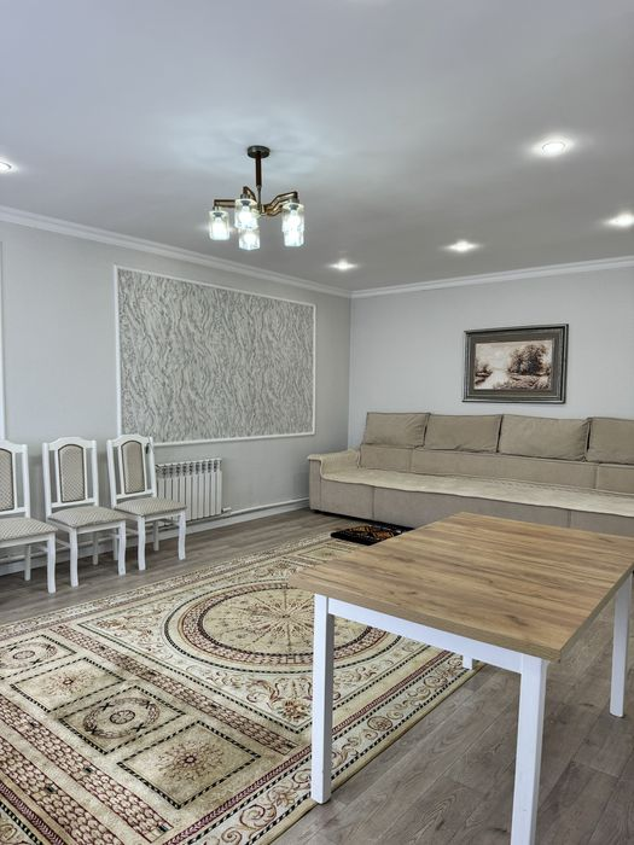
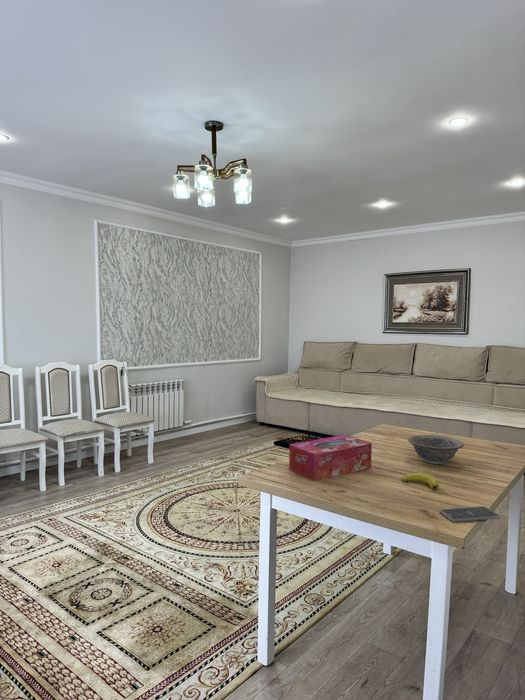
+ banana [401,472,439,490]
+ smartphone [438,505,502,523]
+ tissue box [288,434,373,482]
+ decorative bowl [407,434,465,465]
